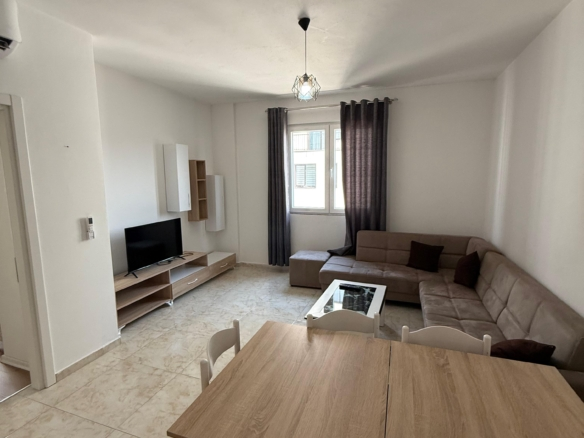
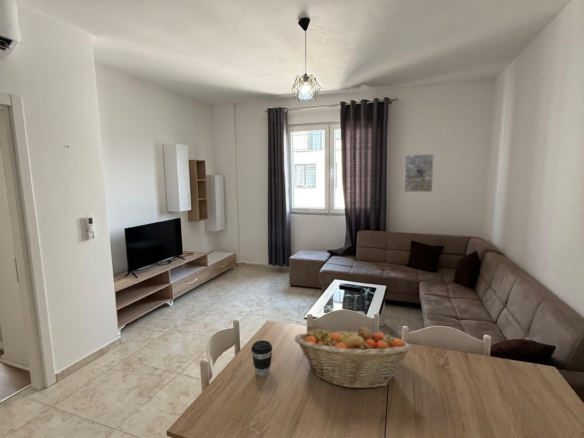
+ coffee cup [250,340,273,378]
+ fruit basket [294,325,412,390]
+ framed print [403,153,435,193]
